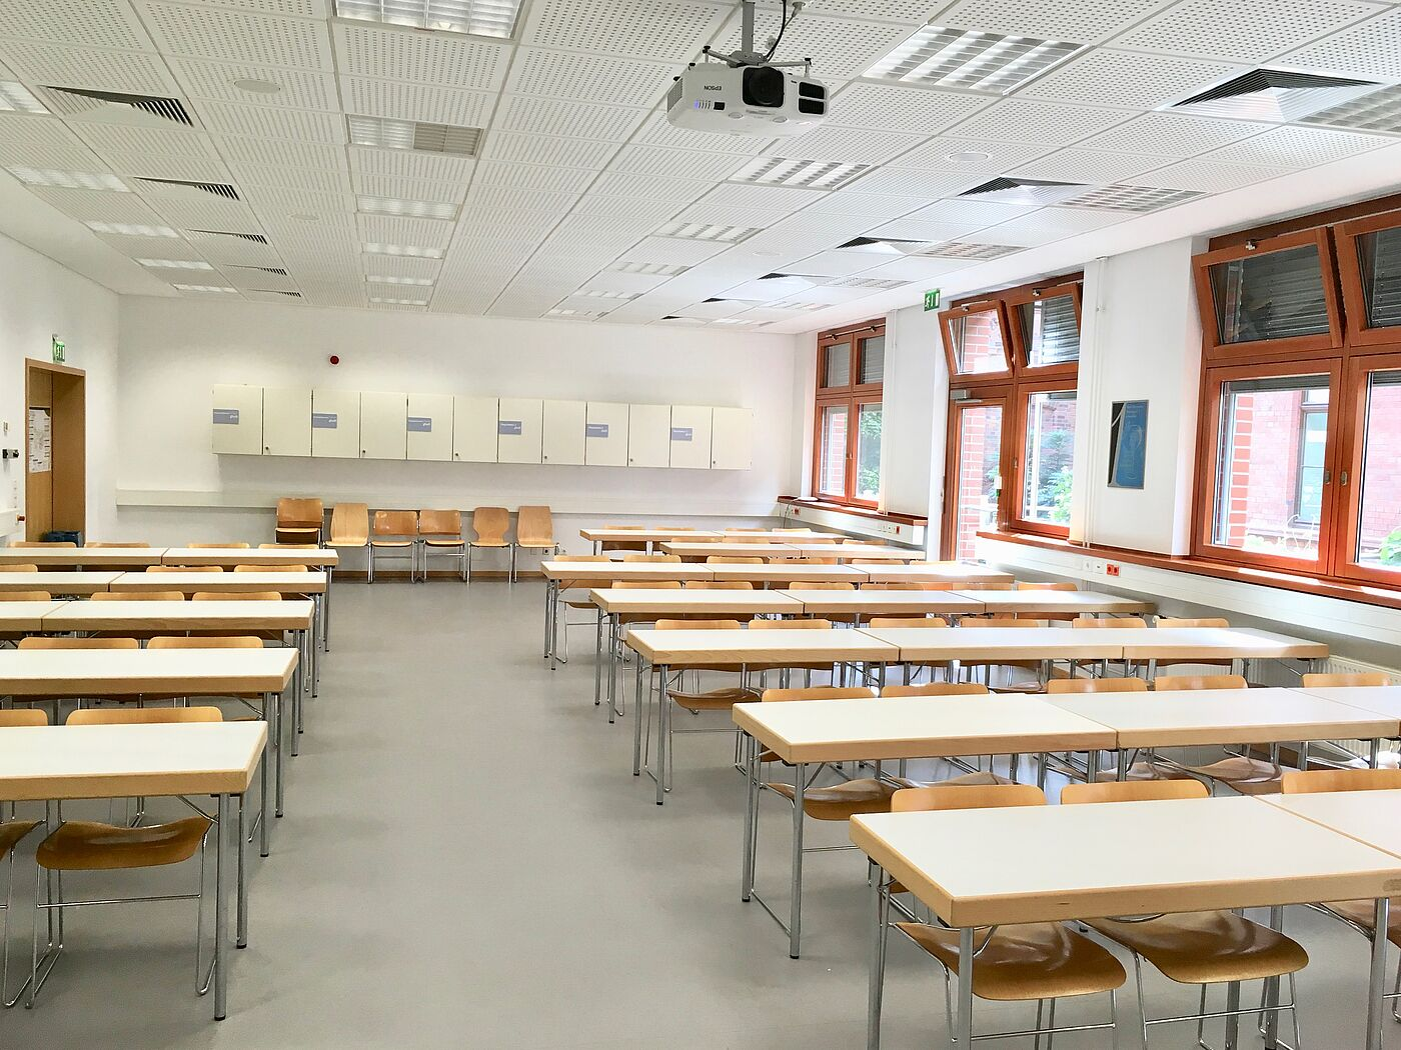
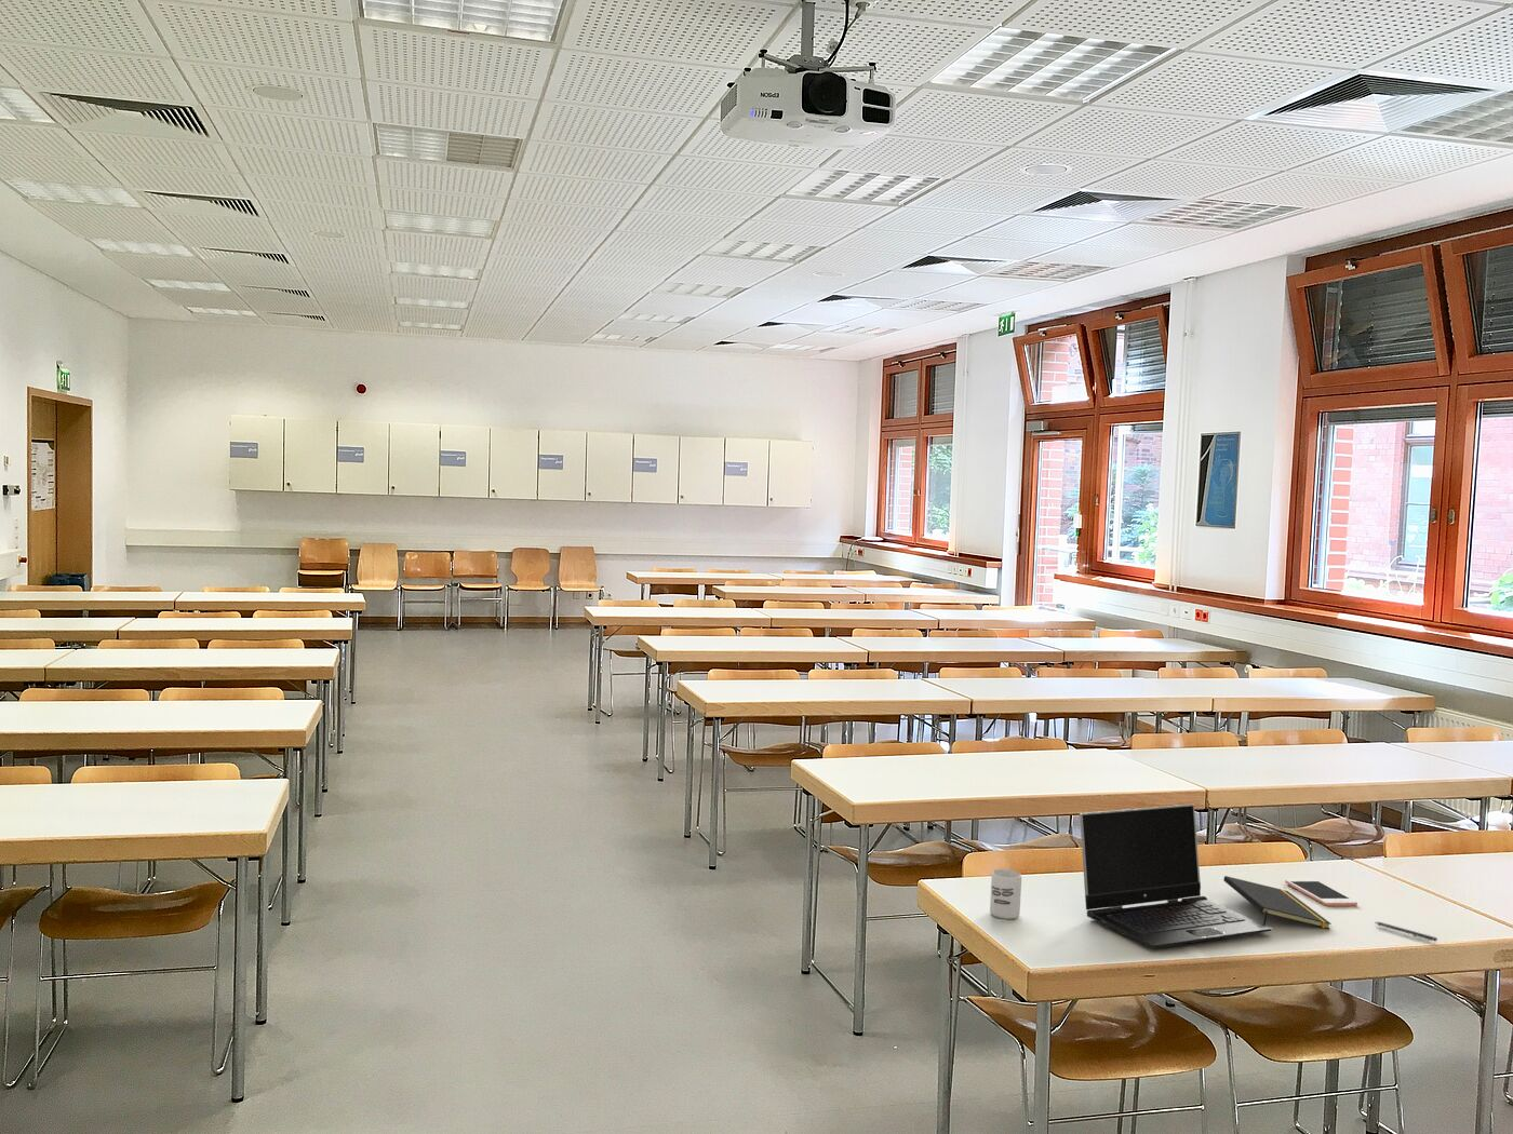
+ pen [1375,921,1438,942]
+ laptop computer [1078,803,1274,948]
+ cup [989,868,1022,920]
+ notepad [1222,874,1333,930]
+ cell phone [1284,878,1358,908]
